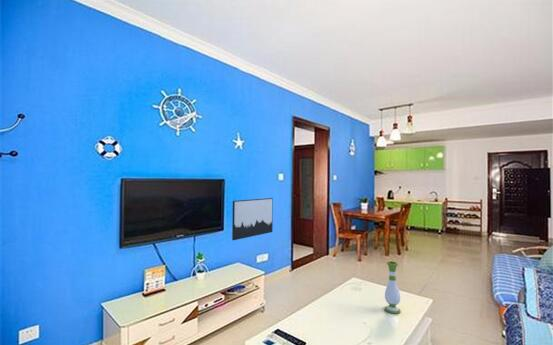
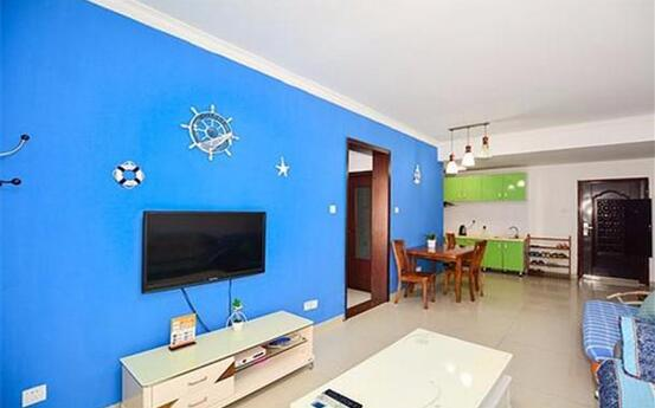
- vase [384,260,402,315]
- wall art [231,197,274,241]
